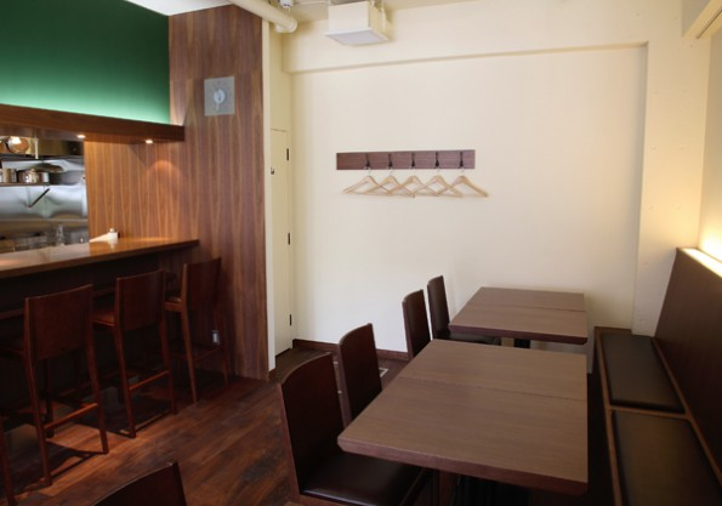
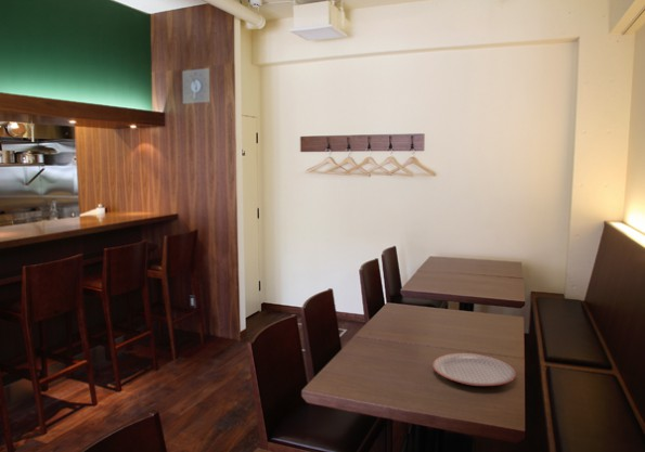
+ plate [431,352,517,387]
